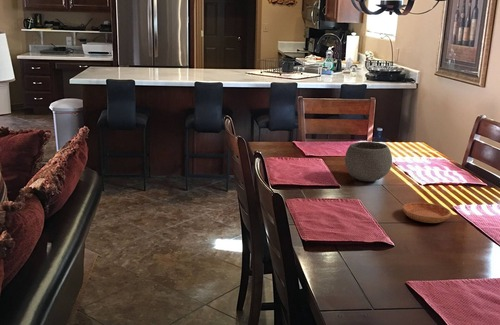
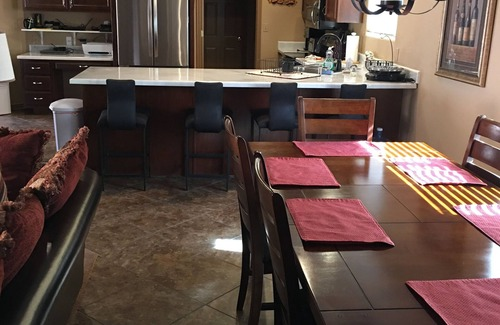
- saucer [402,201,452,224]
- bowl [344,141,393,182]
